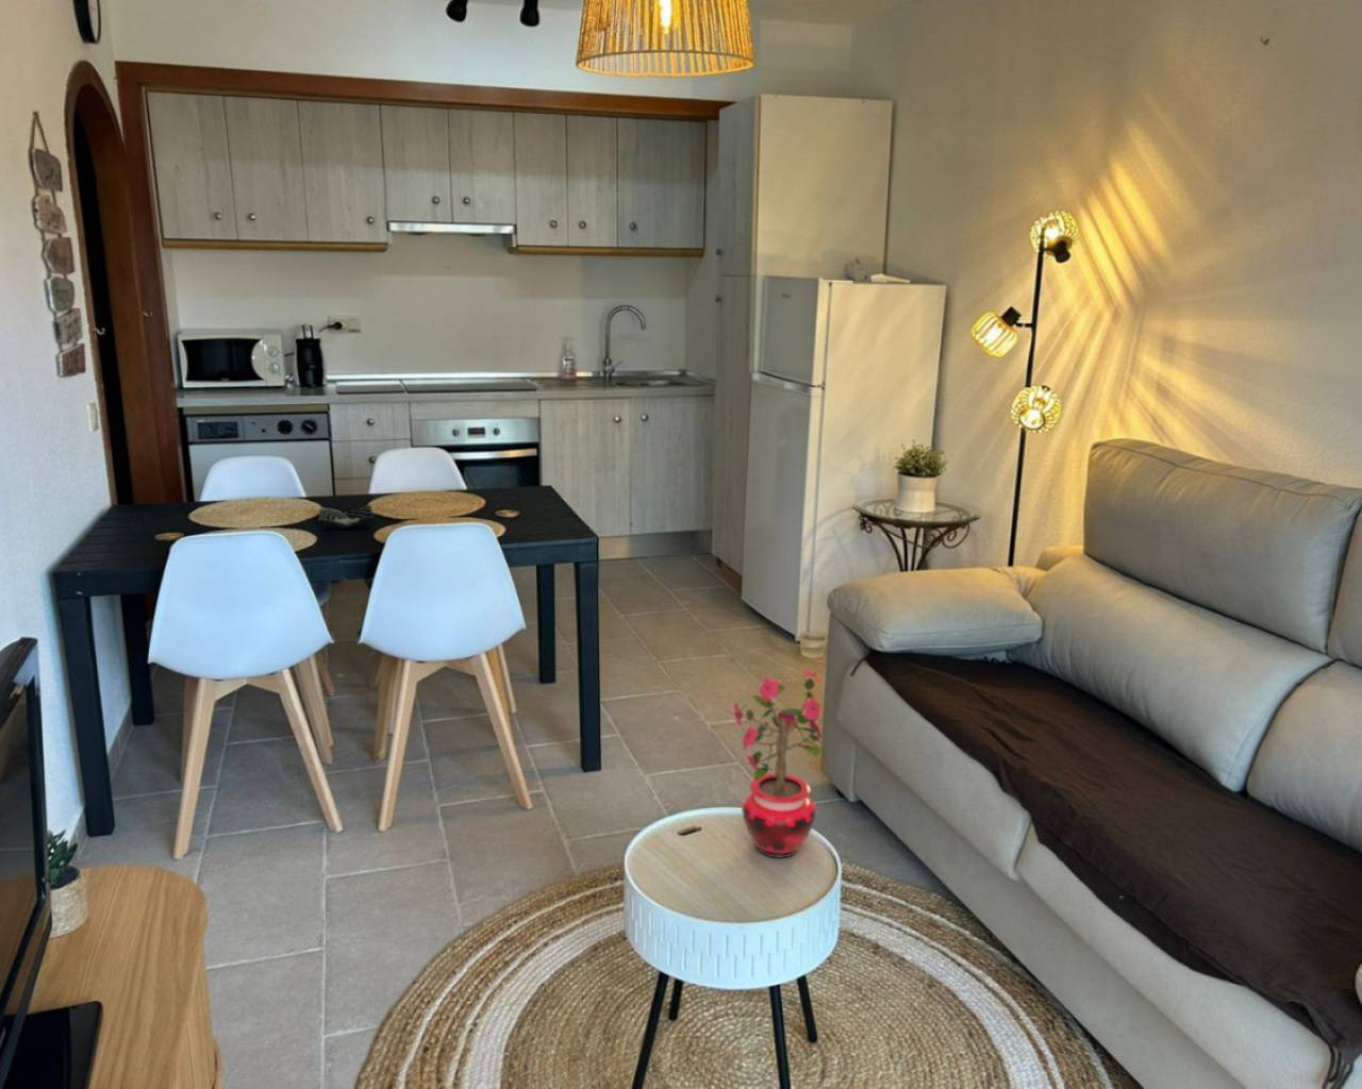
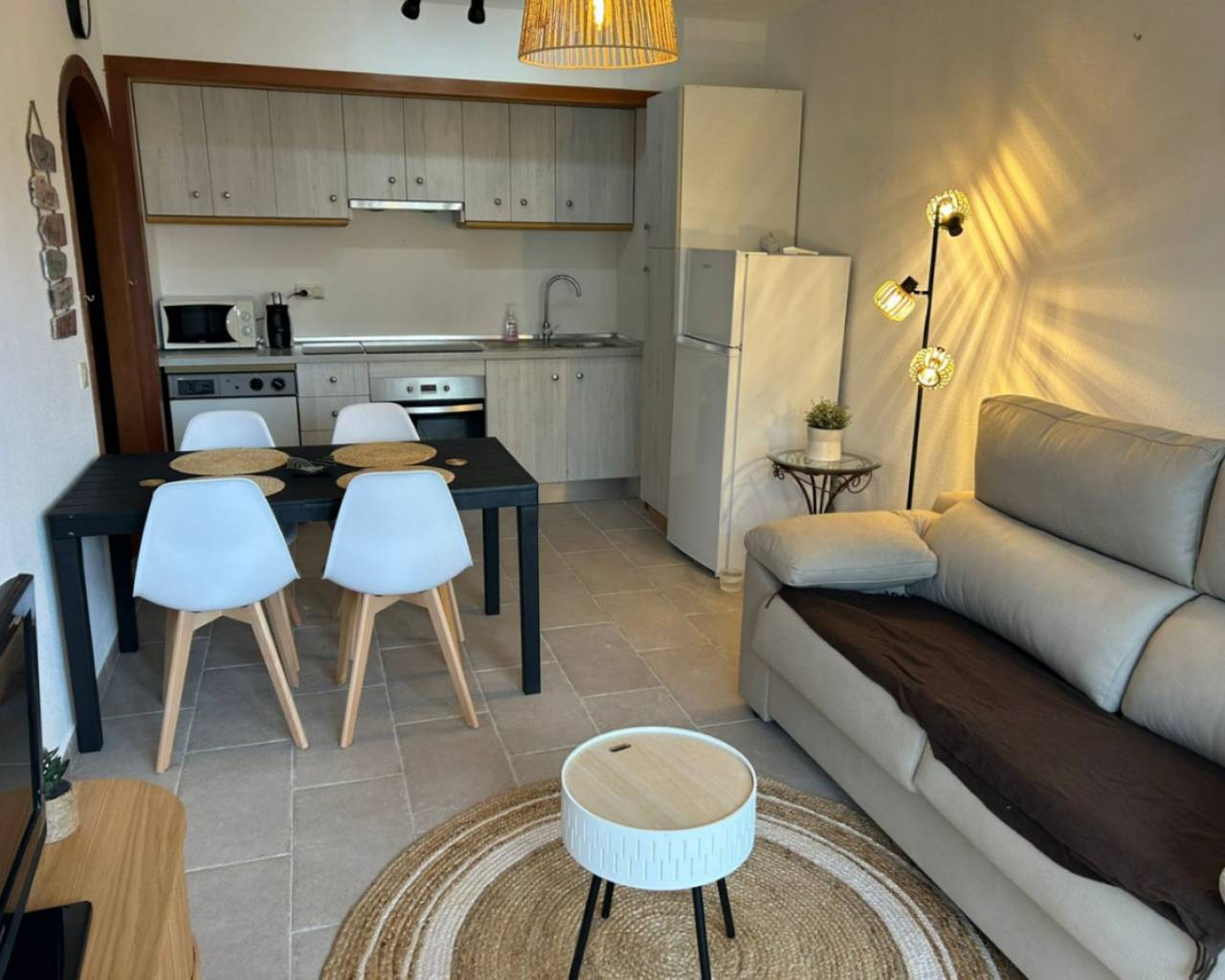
- potted plant [728,668,825,859]
